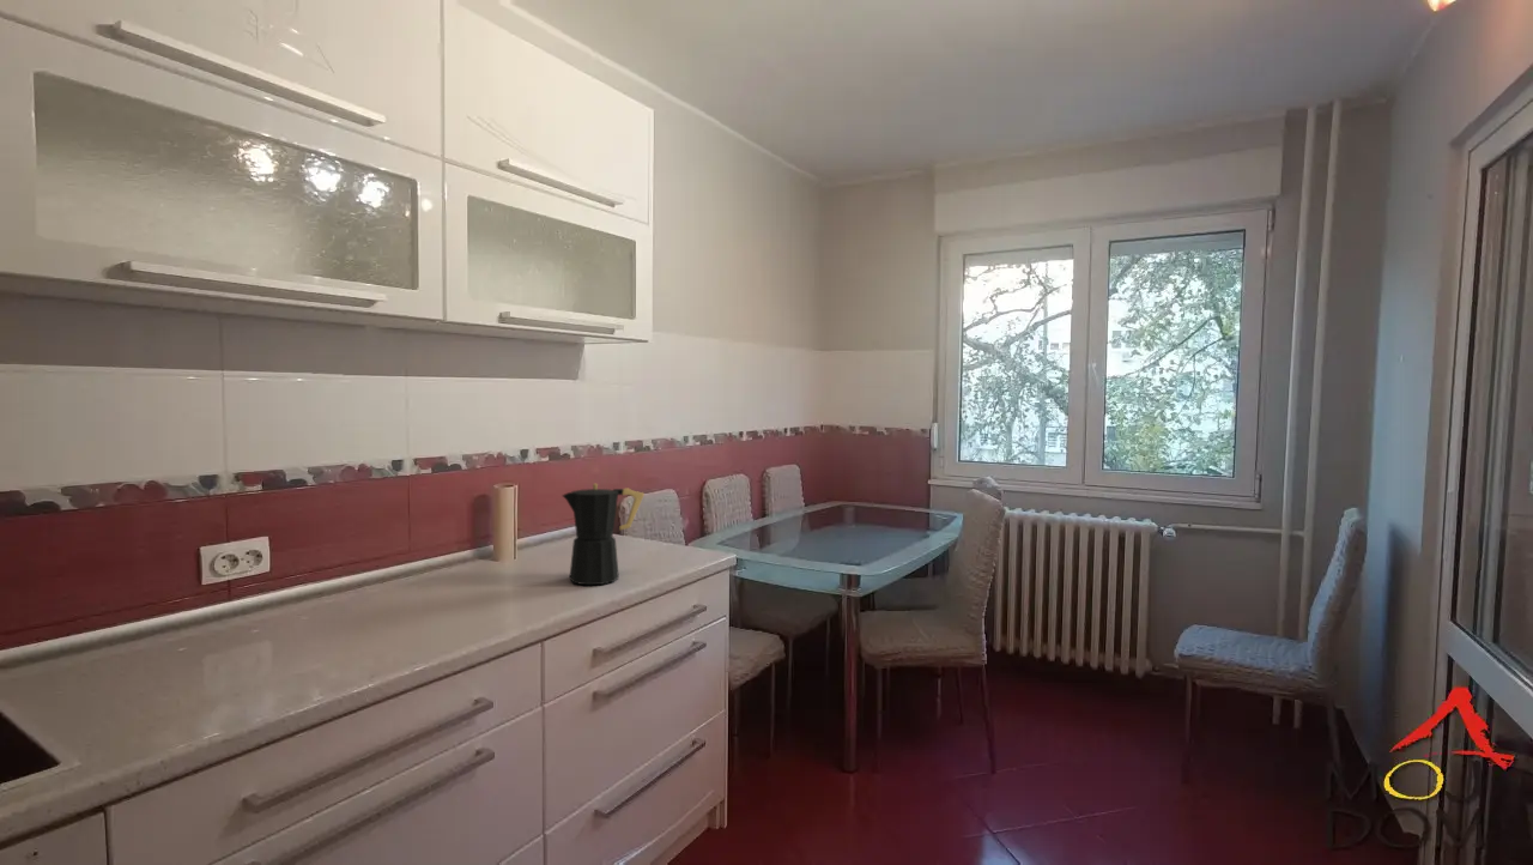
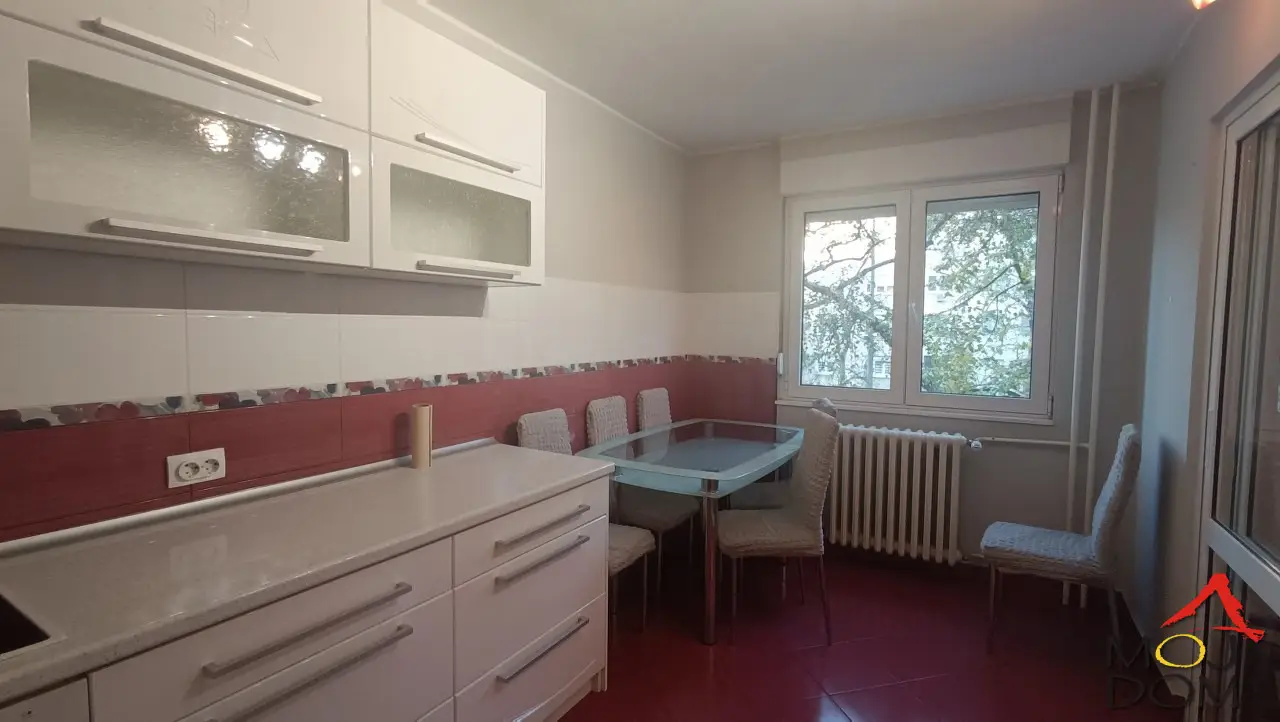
- coffee maker [561,483,646,586]
